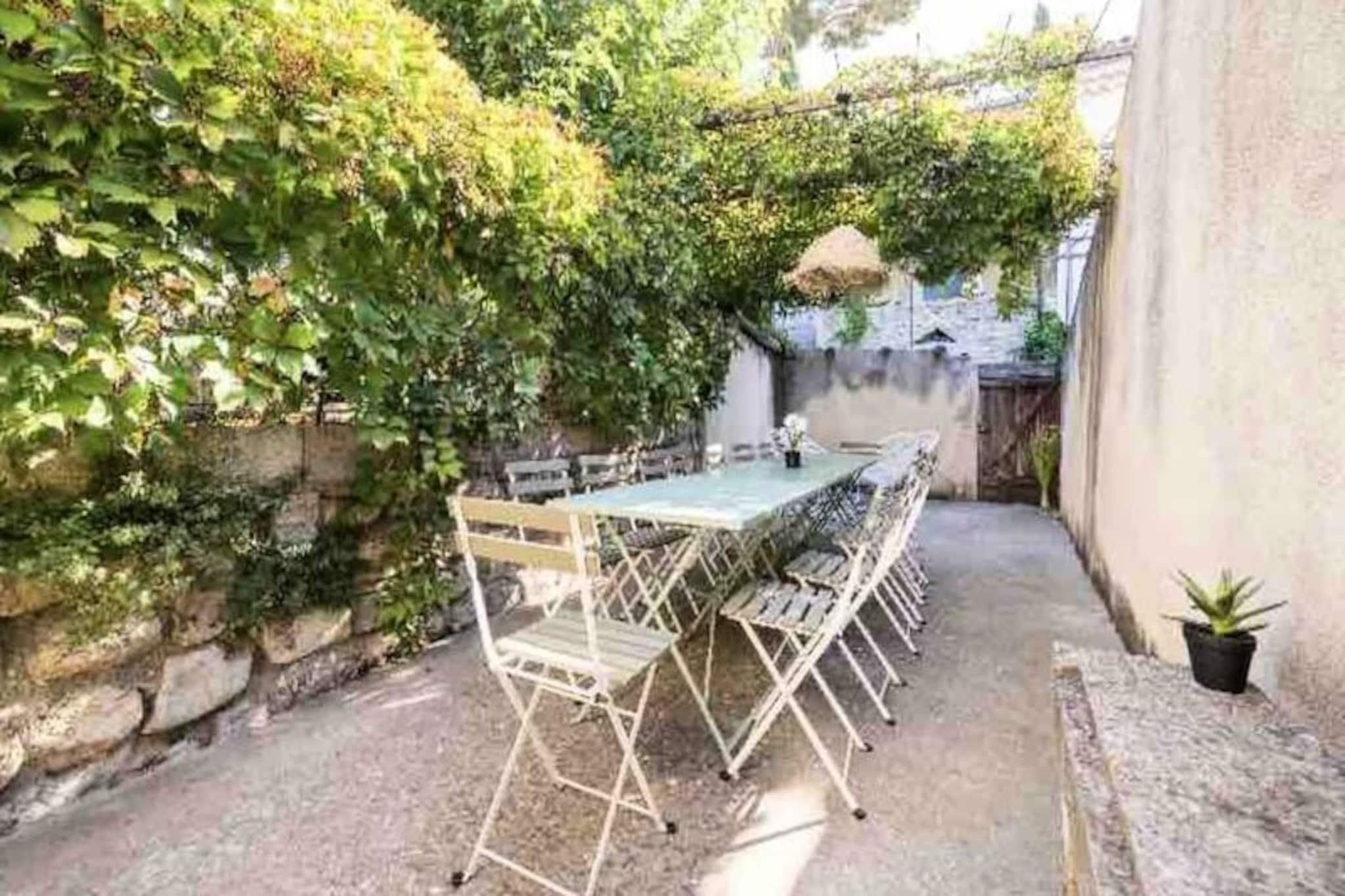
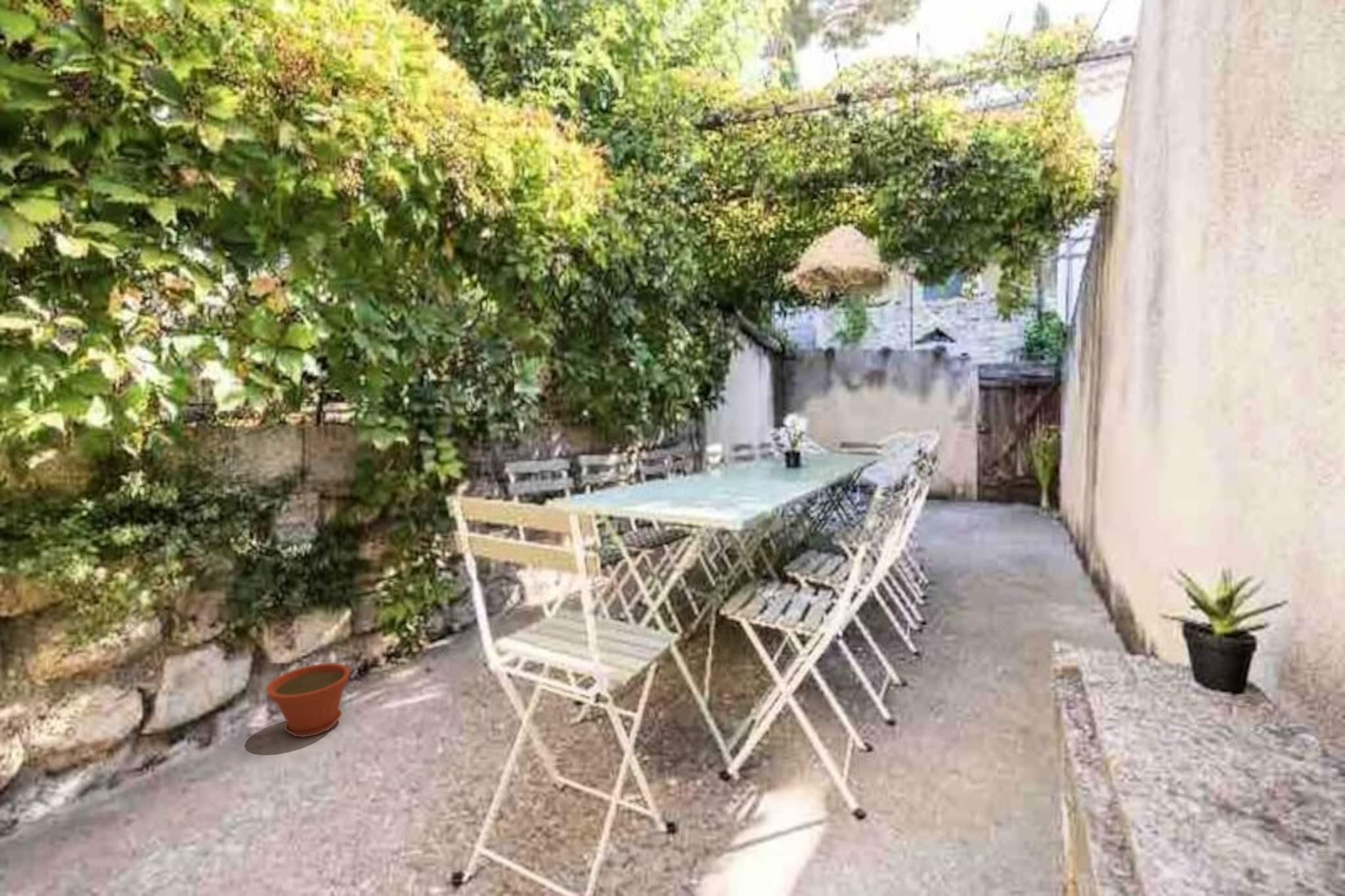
+ plant pot [265,662,351,738]
